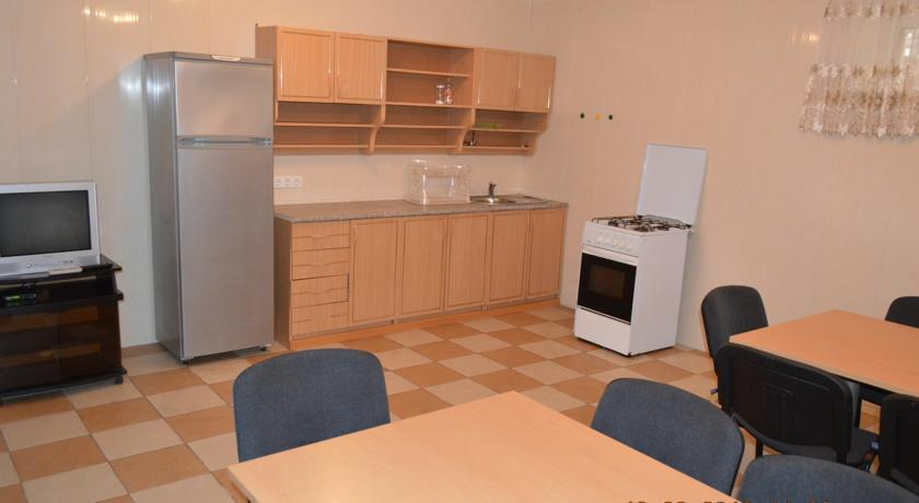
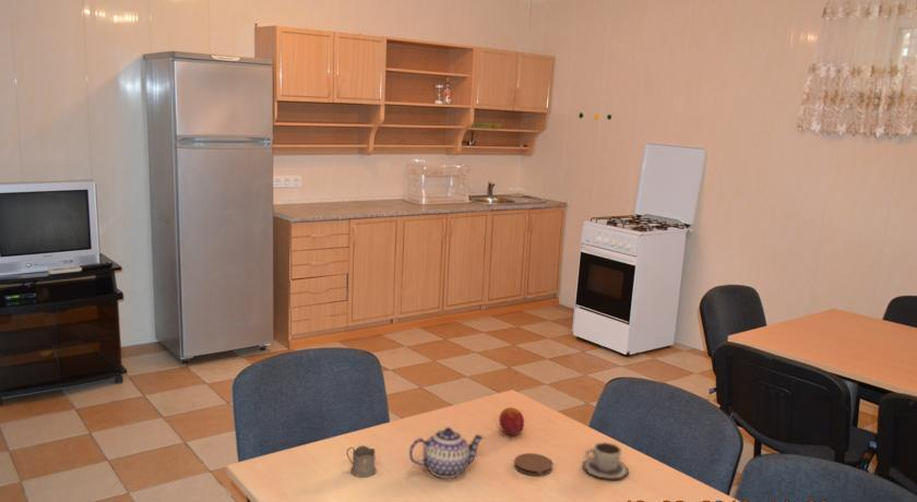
+ fruit [498,407,525,437]
+ cup [582,441,630,480]
+ teapot [408,427,486,479]
+ coaster [513,452,553,477]
+ tea glass holder [346,444,378,478]
